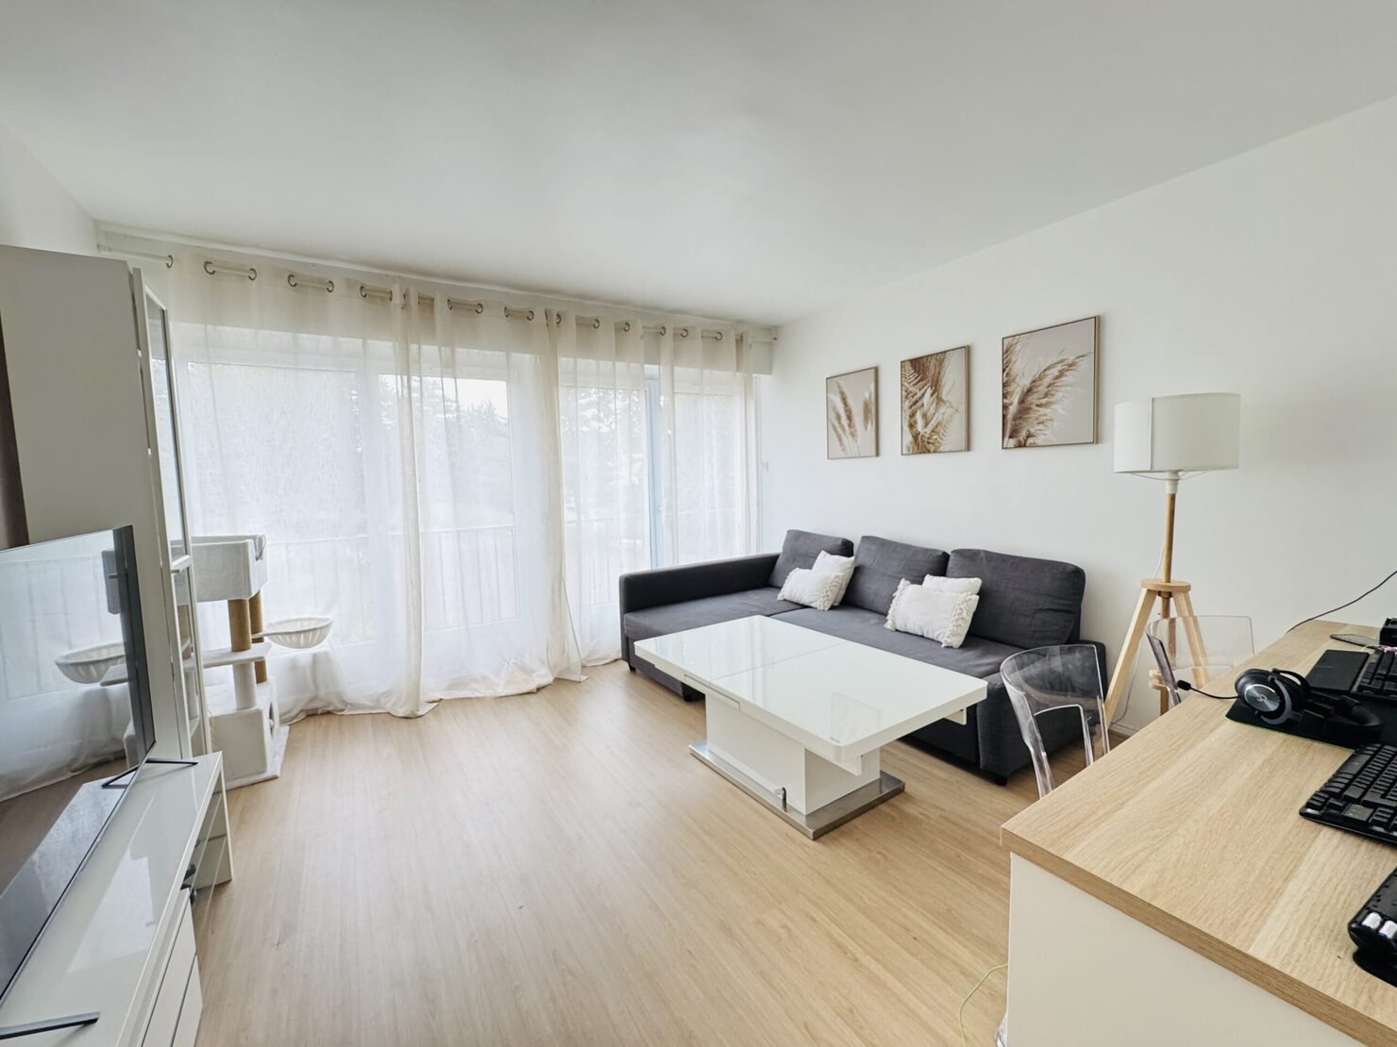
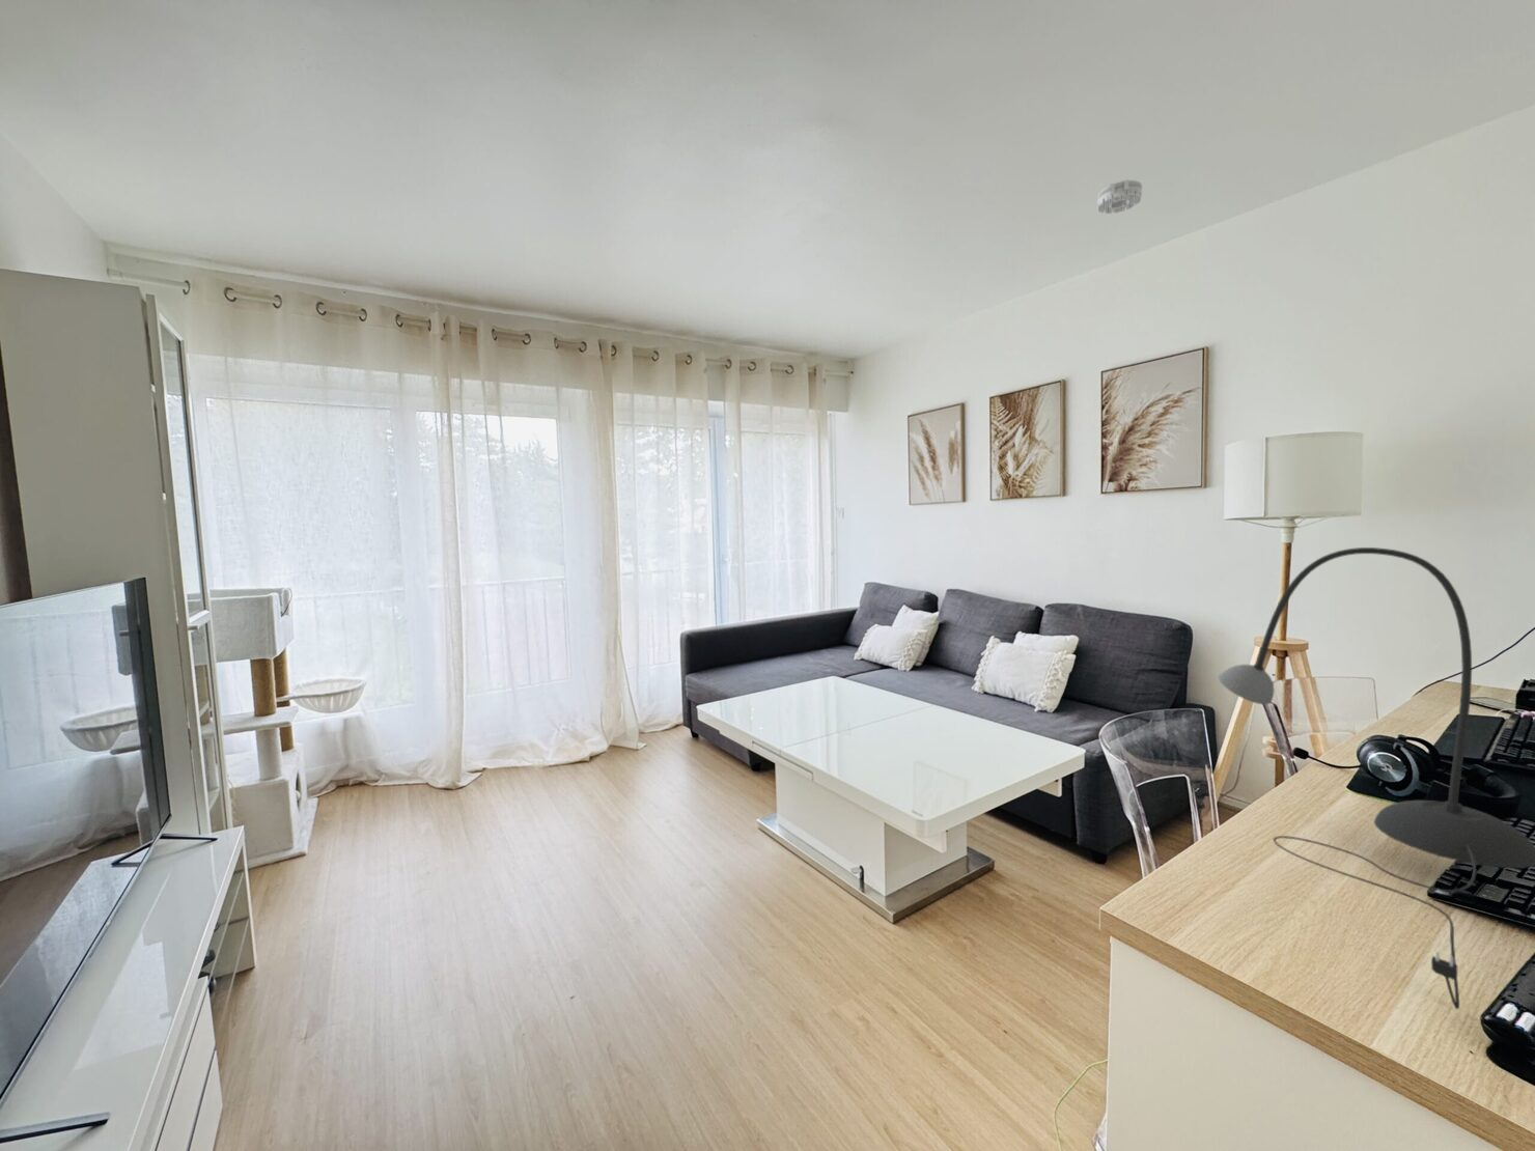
+ desk lamp [1217,546,1535,1010]
+ smoke detector [1096,179,1143,215]
